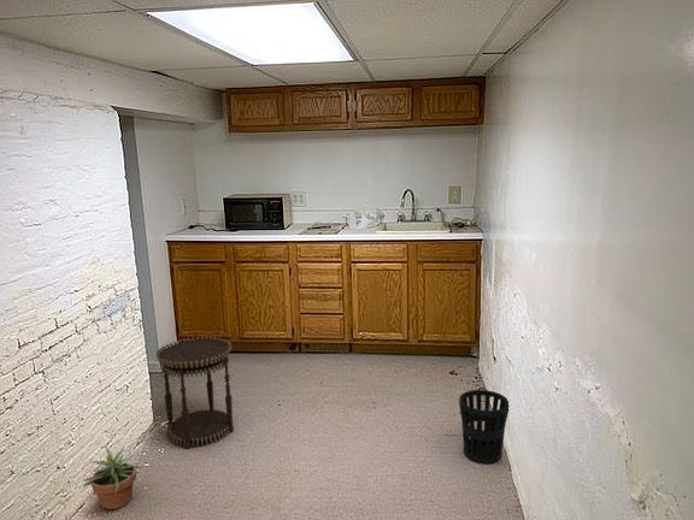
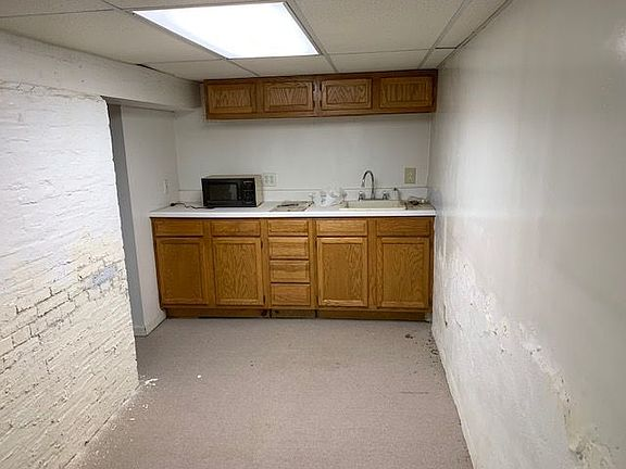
- wastebasket [458,389,511,465]
- side table [154,336,235,449]
- potted plant [81,444,146,510]
